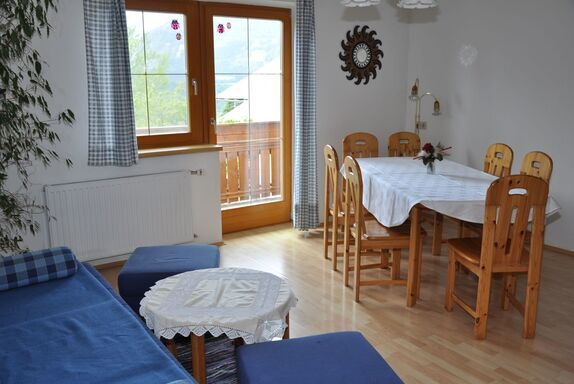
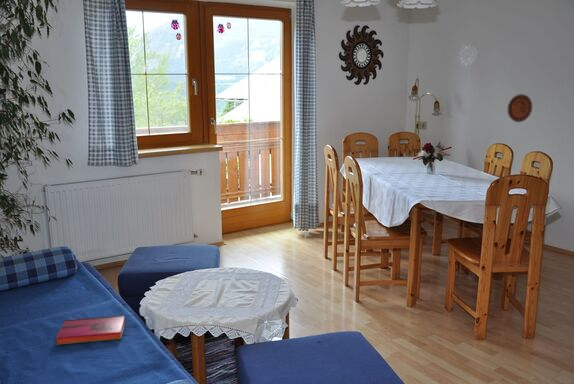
+ hardback book [55,314,126,346]
+ decorative plate [507,93,533,123]
